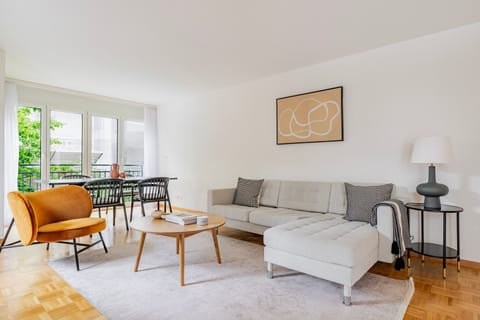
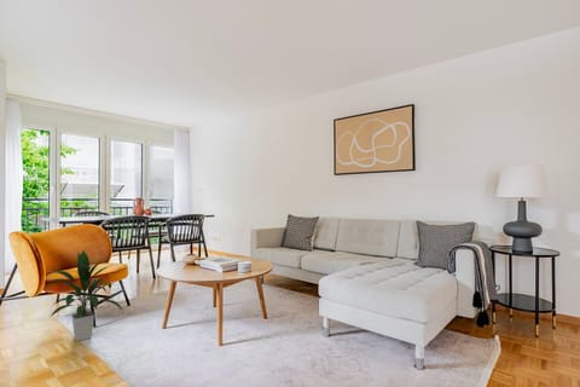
+ indoor plant [47,249,126,342]
